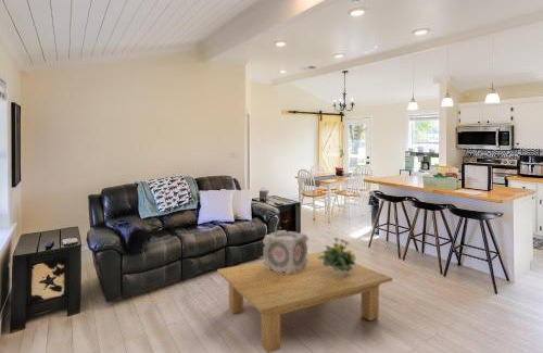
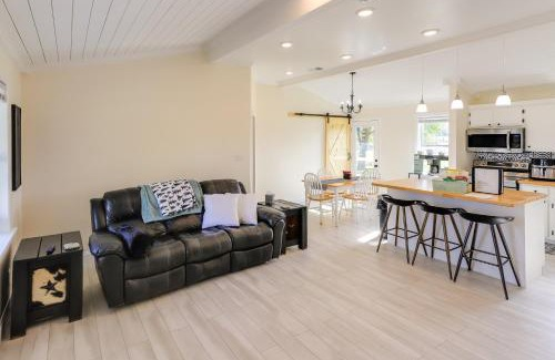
- flowering plant [318,237,357,273]
- coffee table [216,251,393,353]
- decorative container [262,229,310,274]
